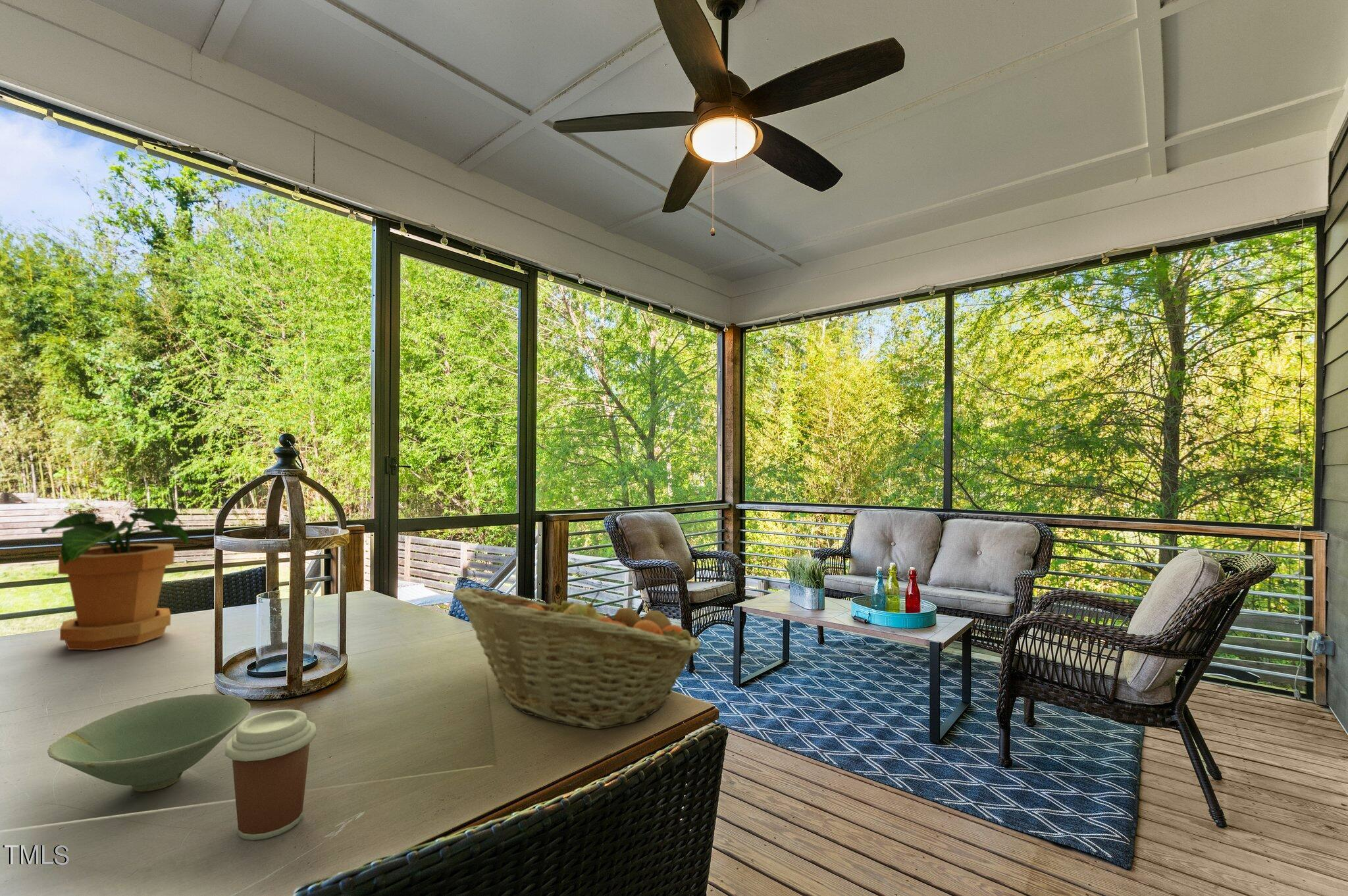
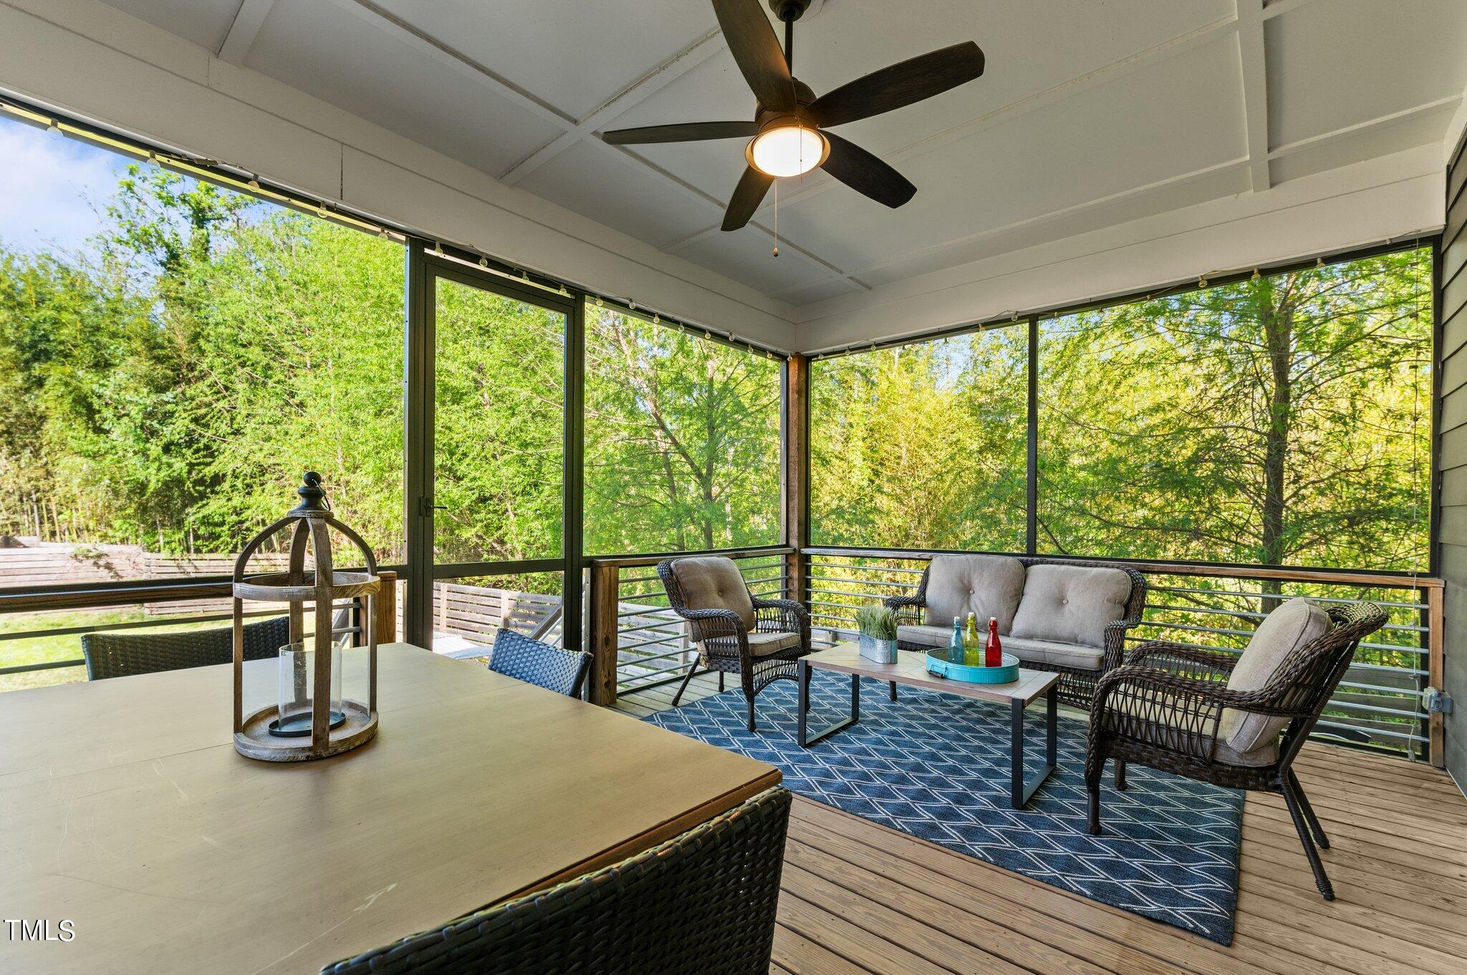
- potted plant [39,507,190,651]
- bowl [47,693,251,792]
- coffee cup [224,709,317,841]
- fruit basket [453,586,703,730]
